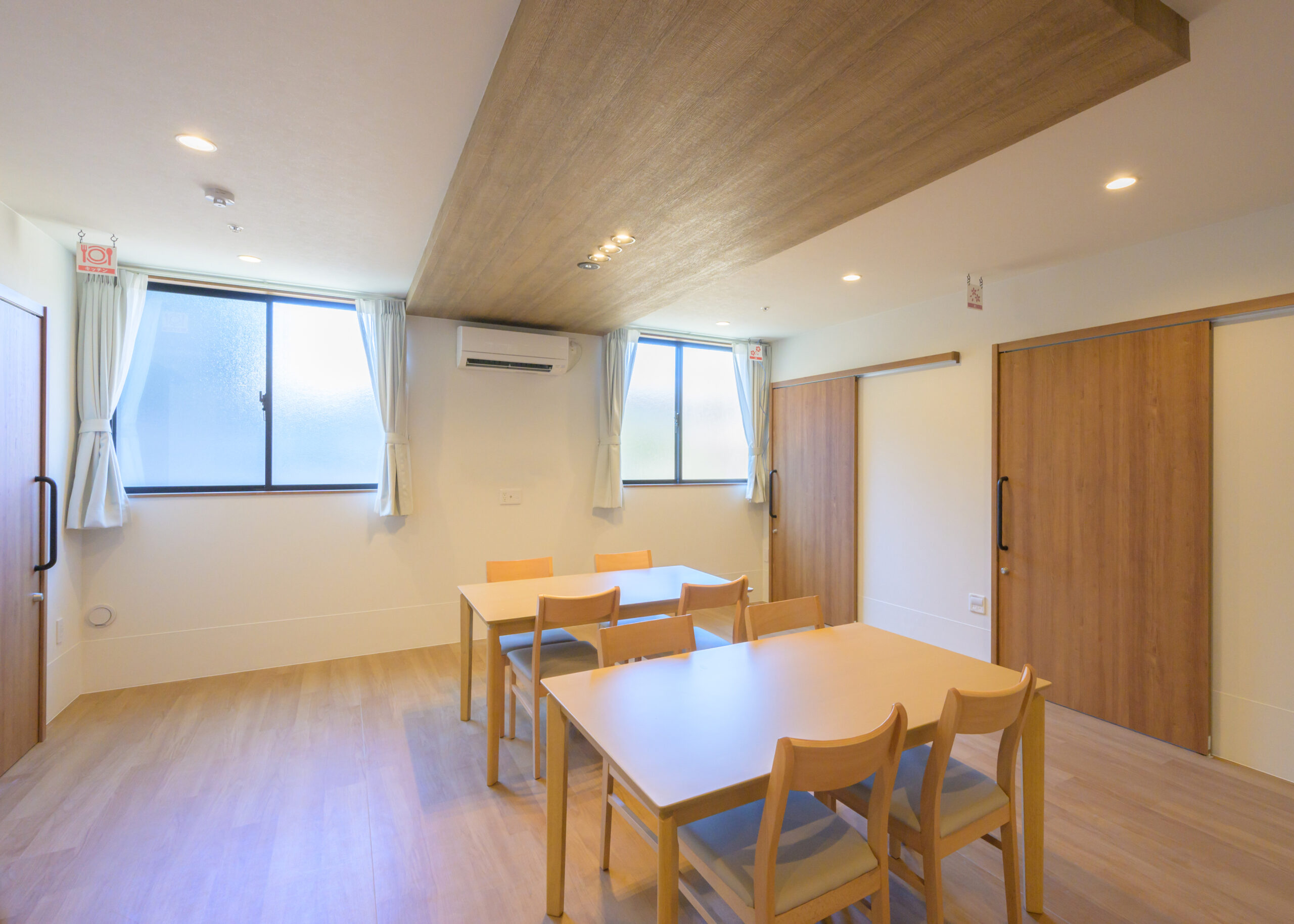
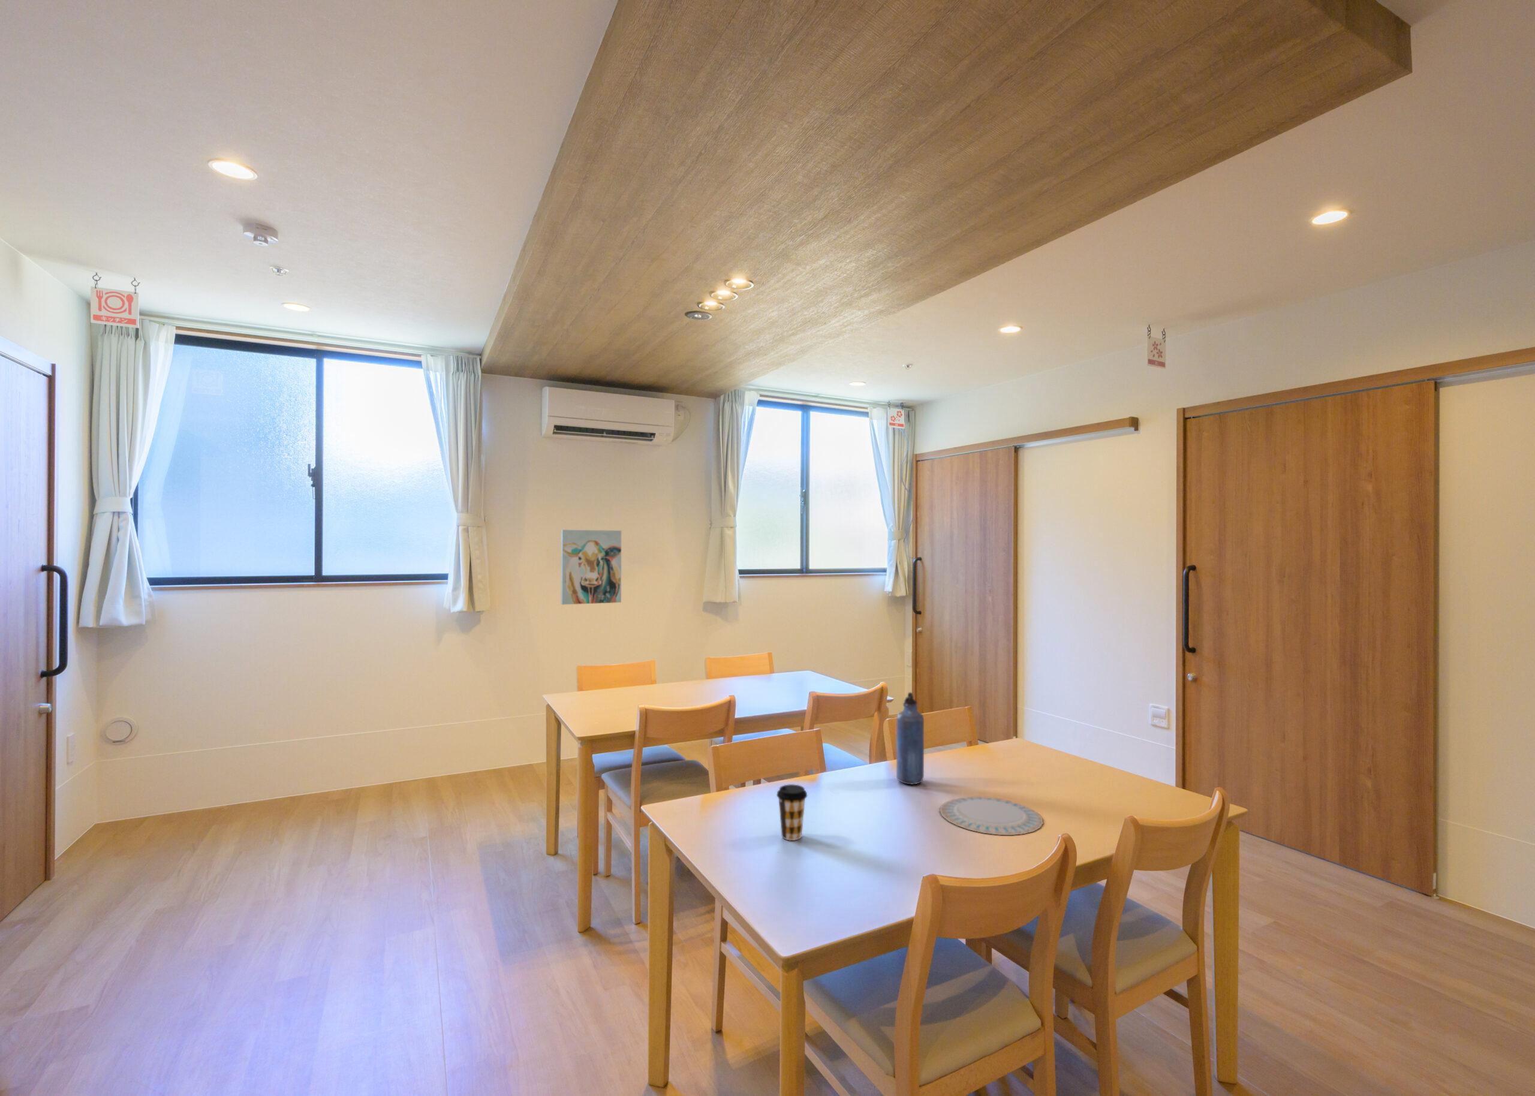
+ coffee cup [776,784,808,841]
+ water bottle [896,692,924,785]
+ wall art [561,529,622,605]
+ chinaware [940,796,1044,836]
